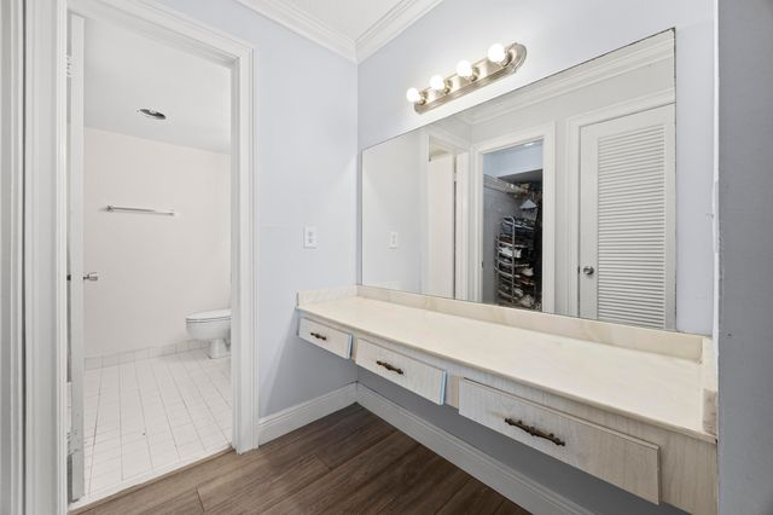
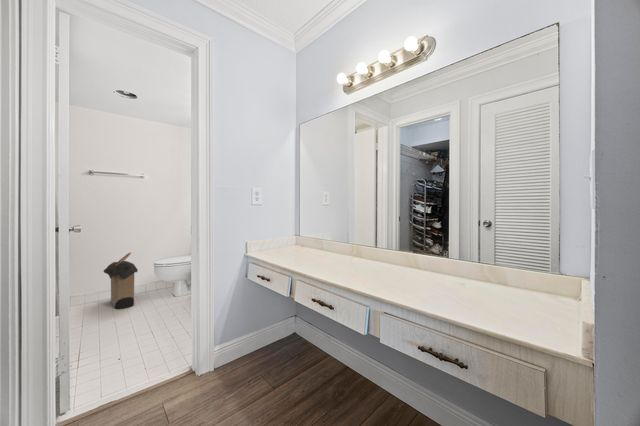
+ laundry hamper [103,251,139,310]
